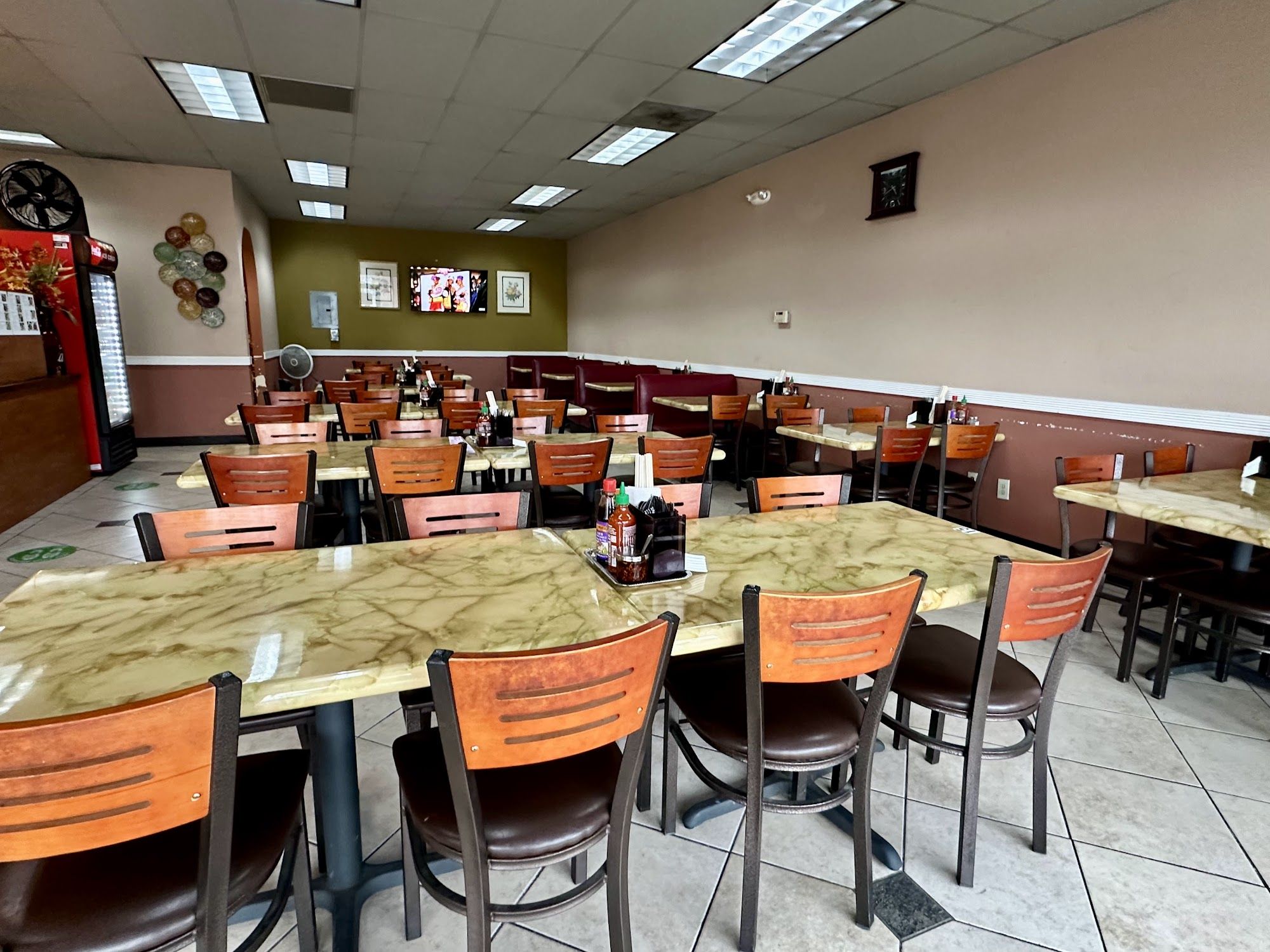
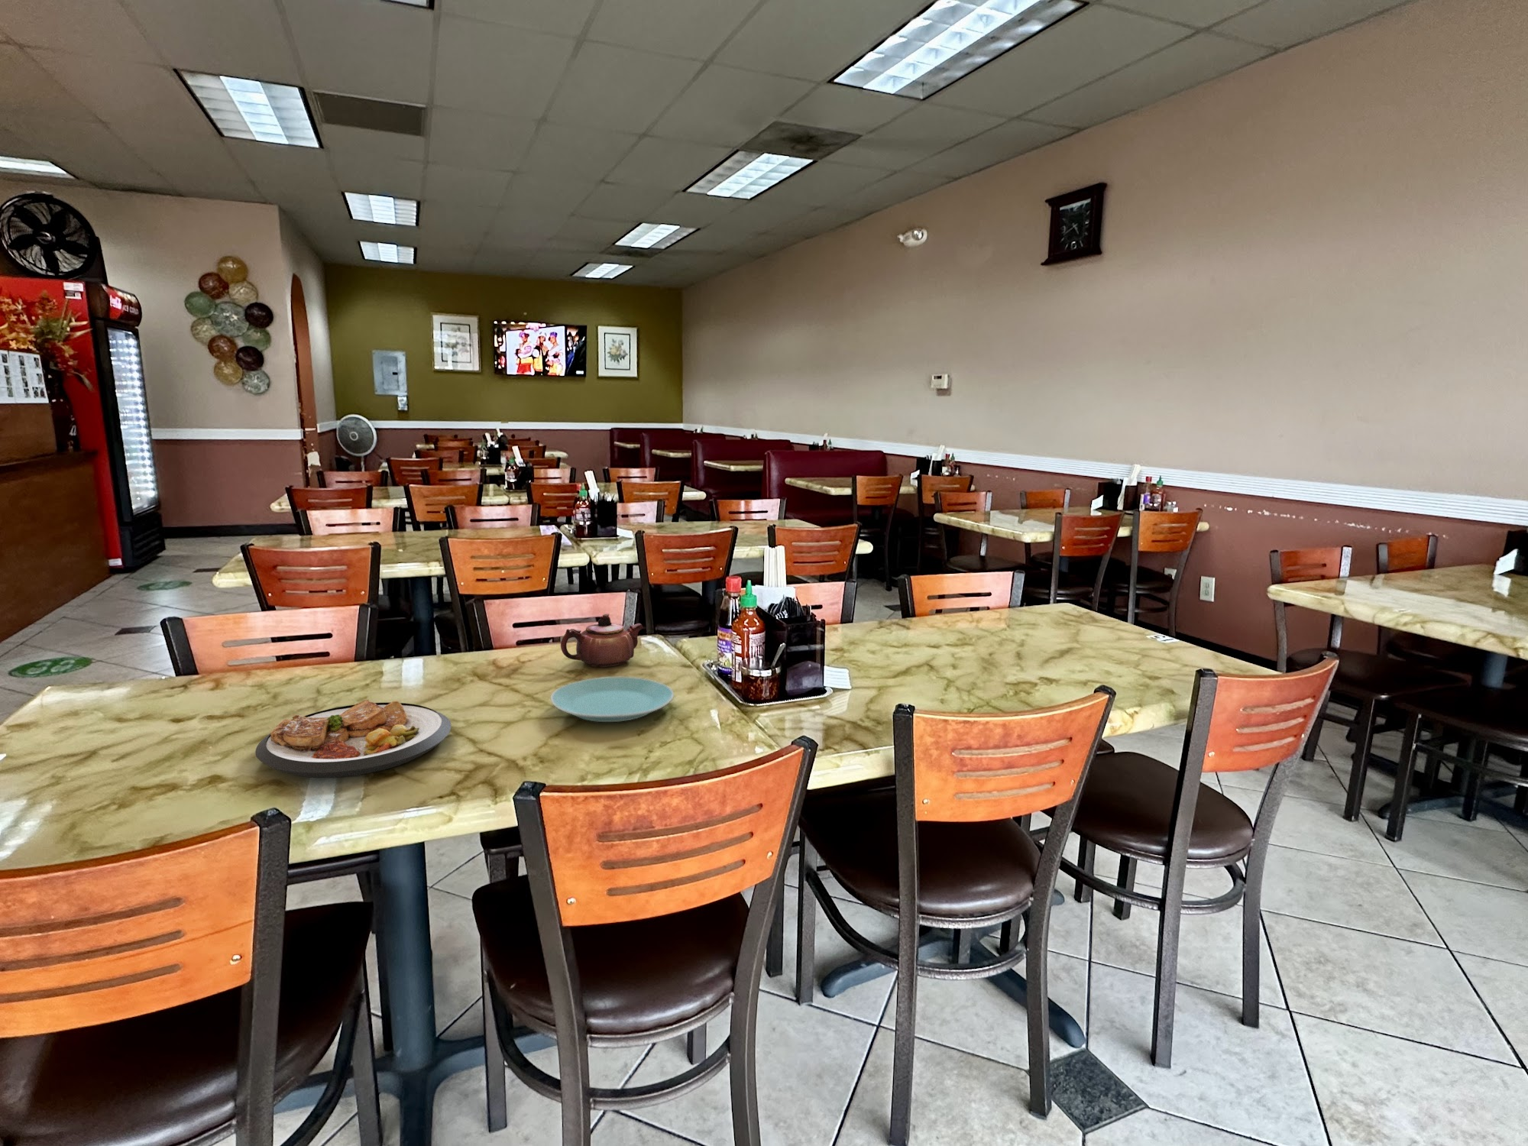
+ plate [550,677,675,722]
+ plate [254,699,451,779]
+ teapot [559,613,644,668]
